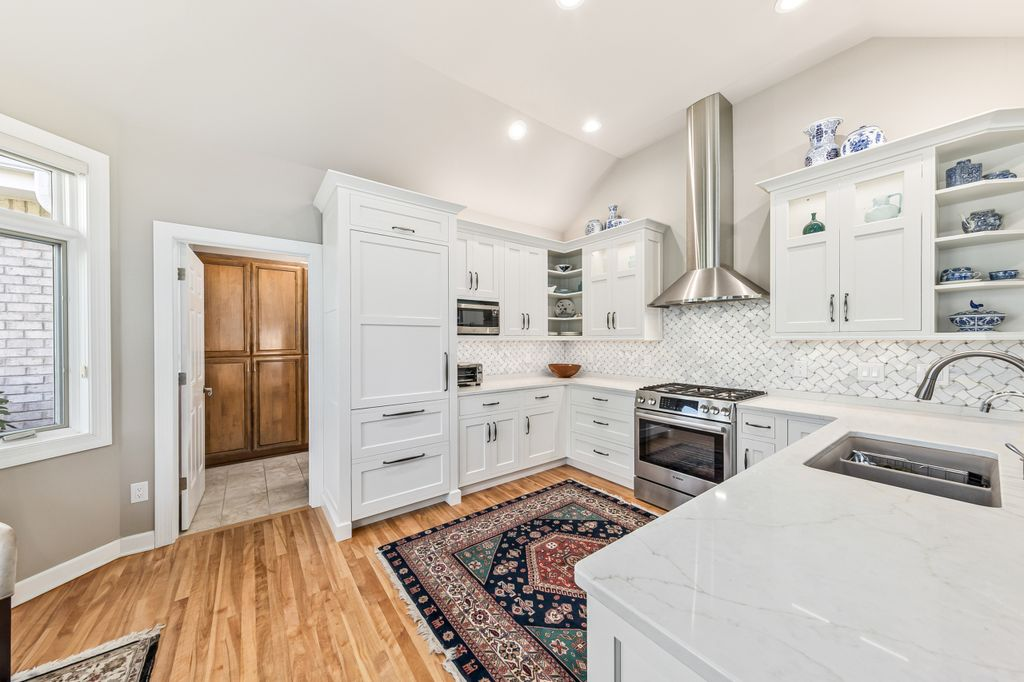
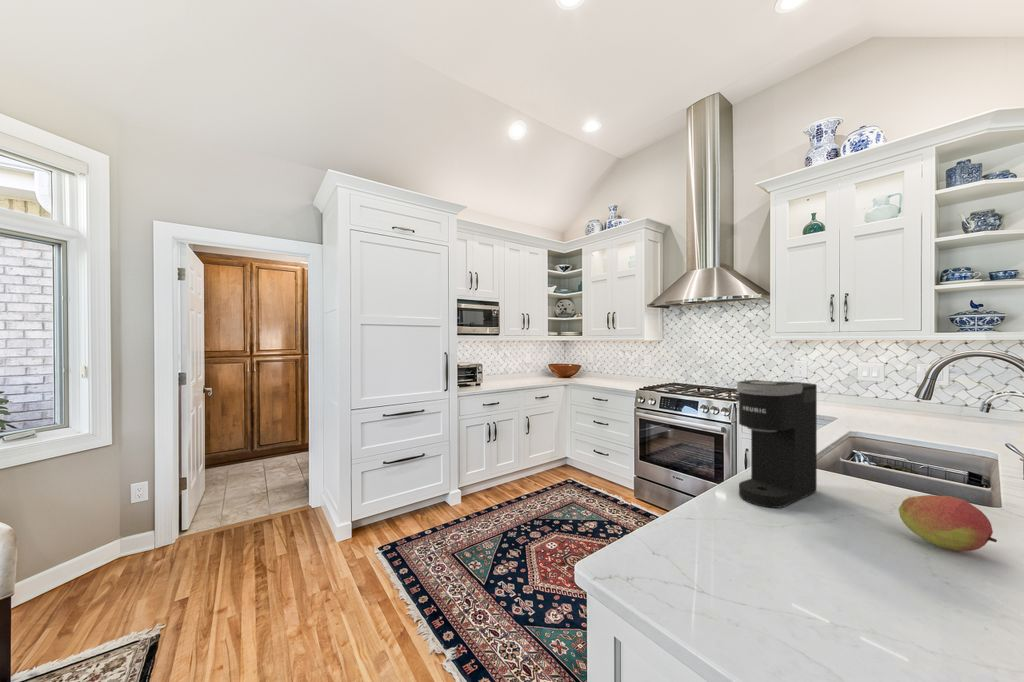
+ coffee maker [736,379,818,509]
+ fruit [898,494,998,553]
